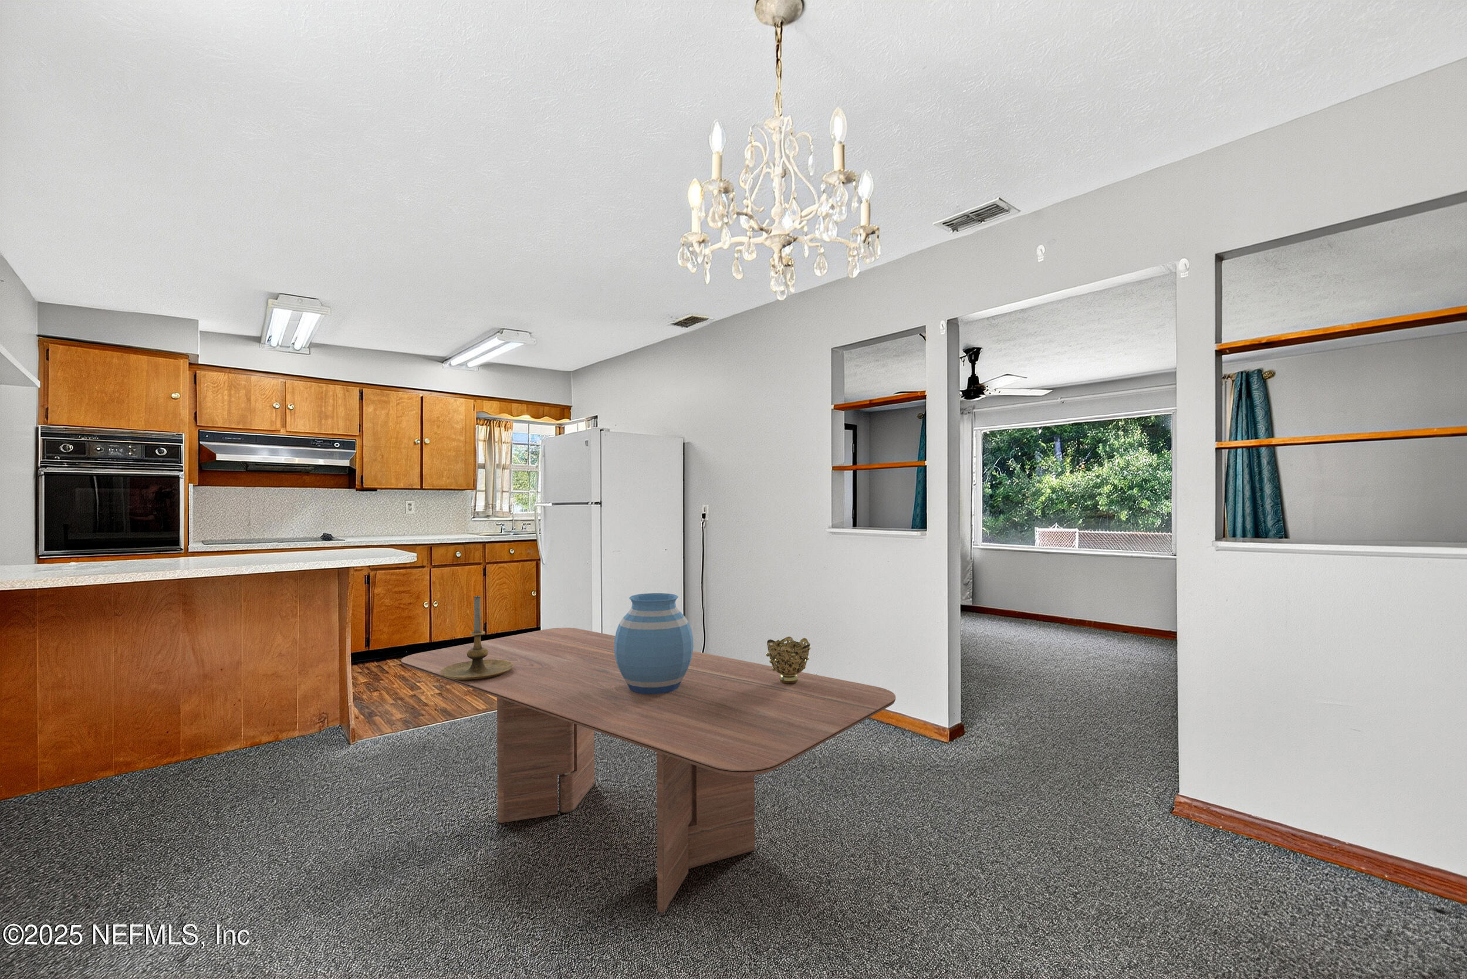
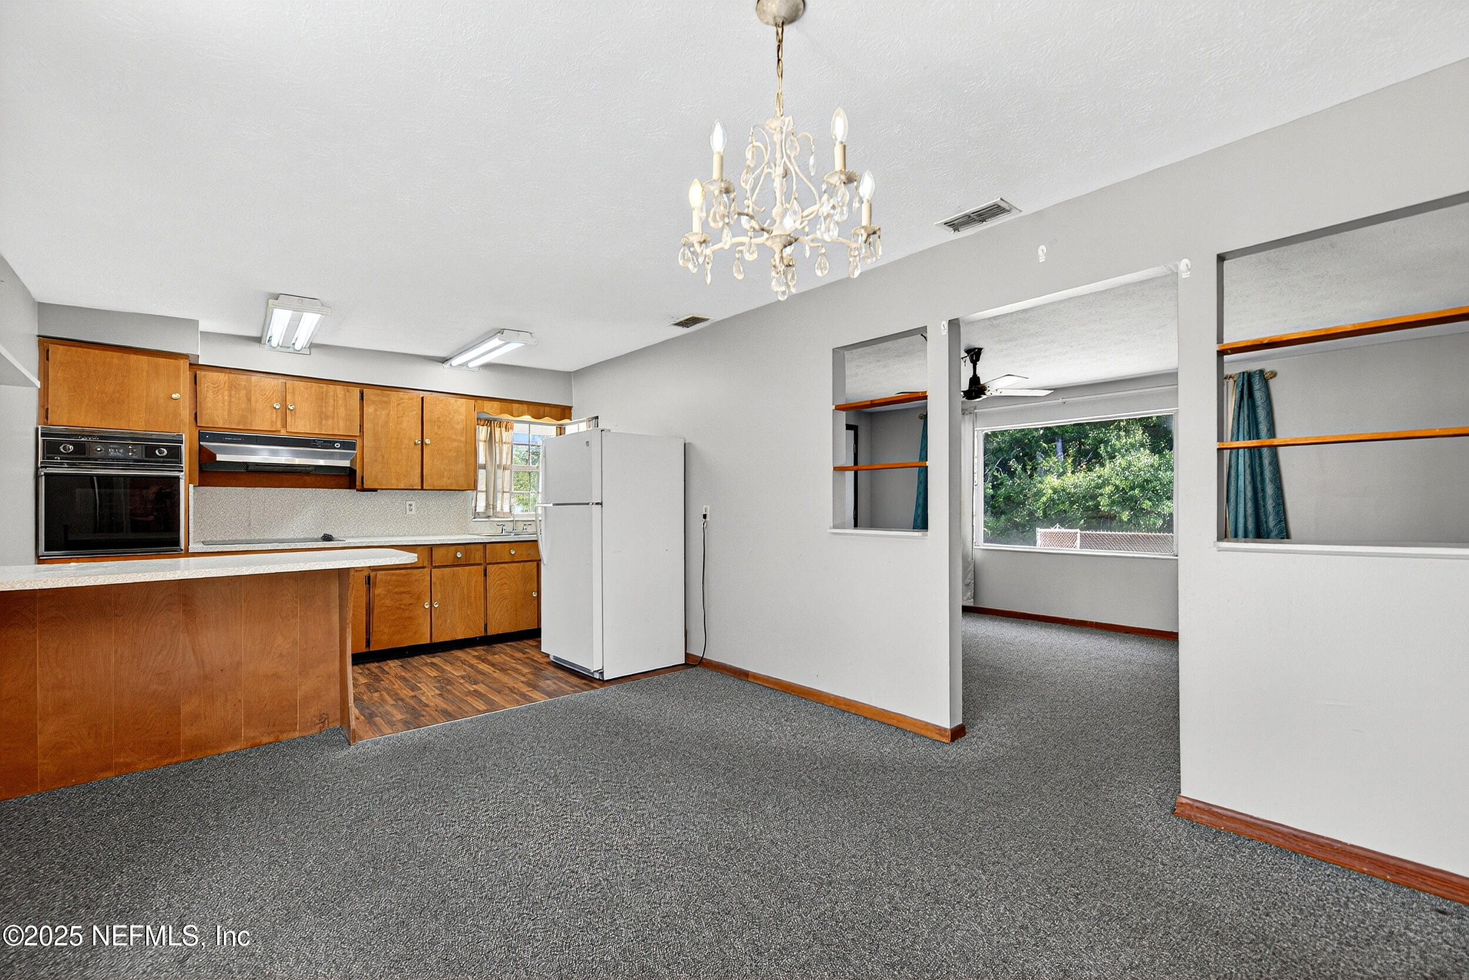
- decorative bowl [766,636,811,684]
- vase [614,592,694,694]
- candle holder [441,594,514,680]
- dining table [401,627,896,913]
